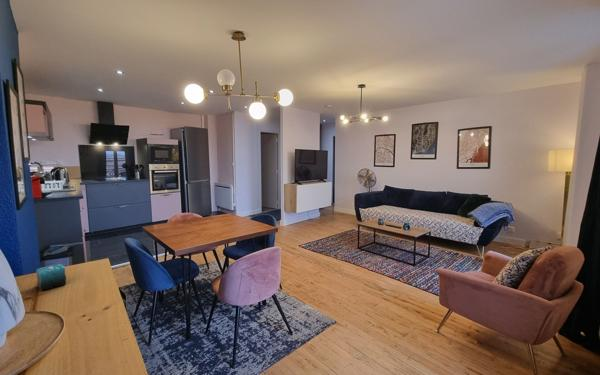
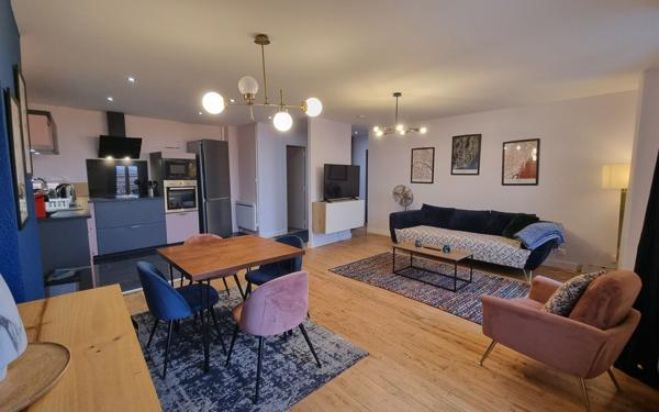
- candle [35,263,67,292]
